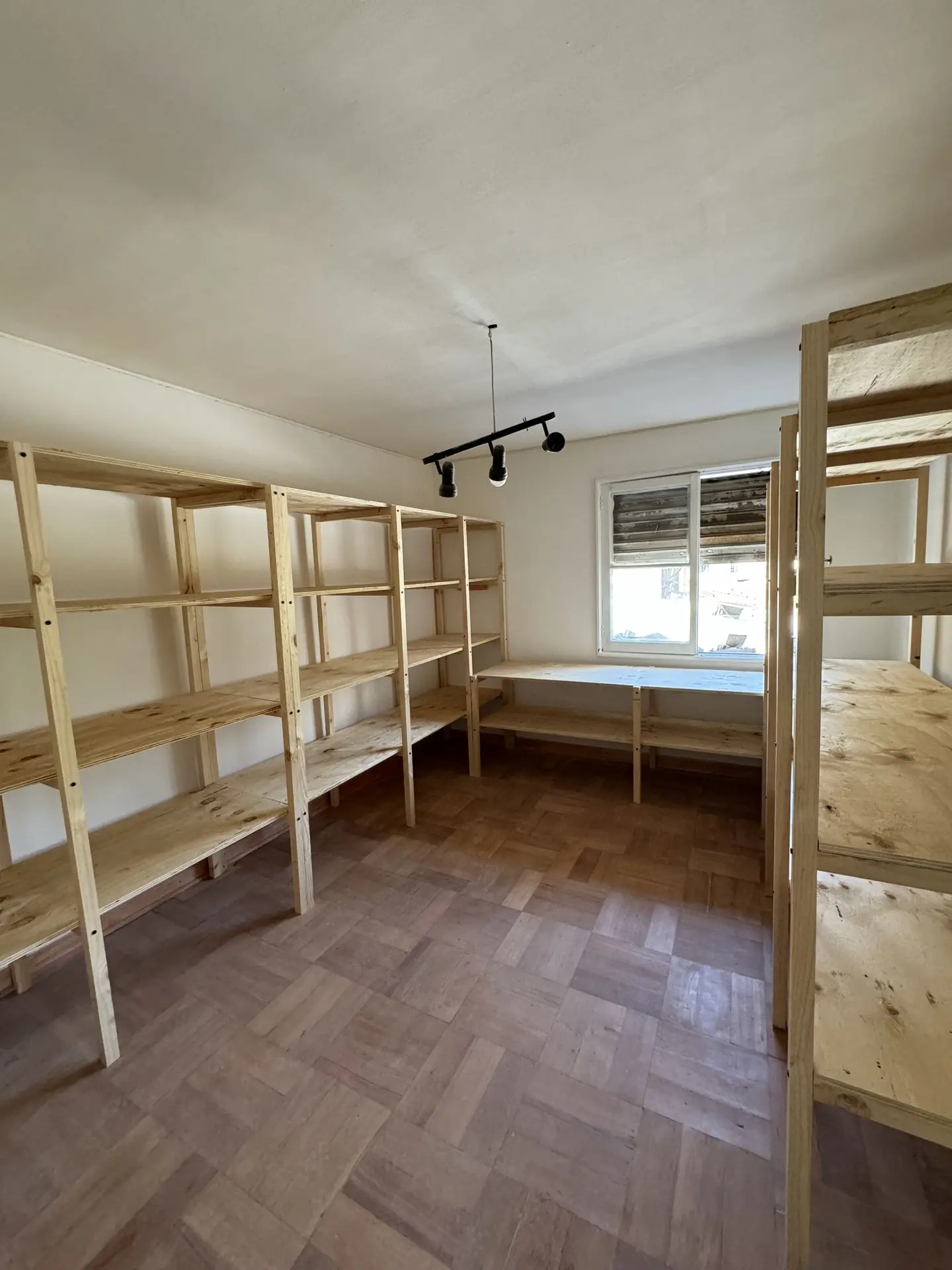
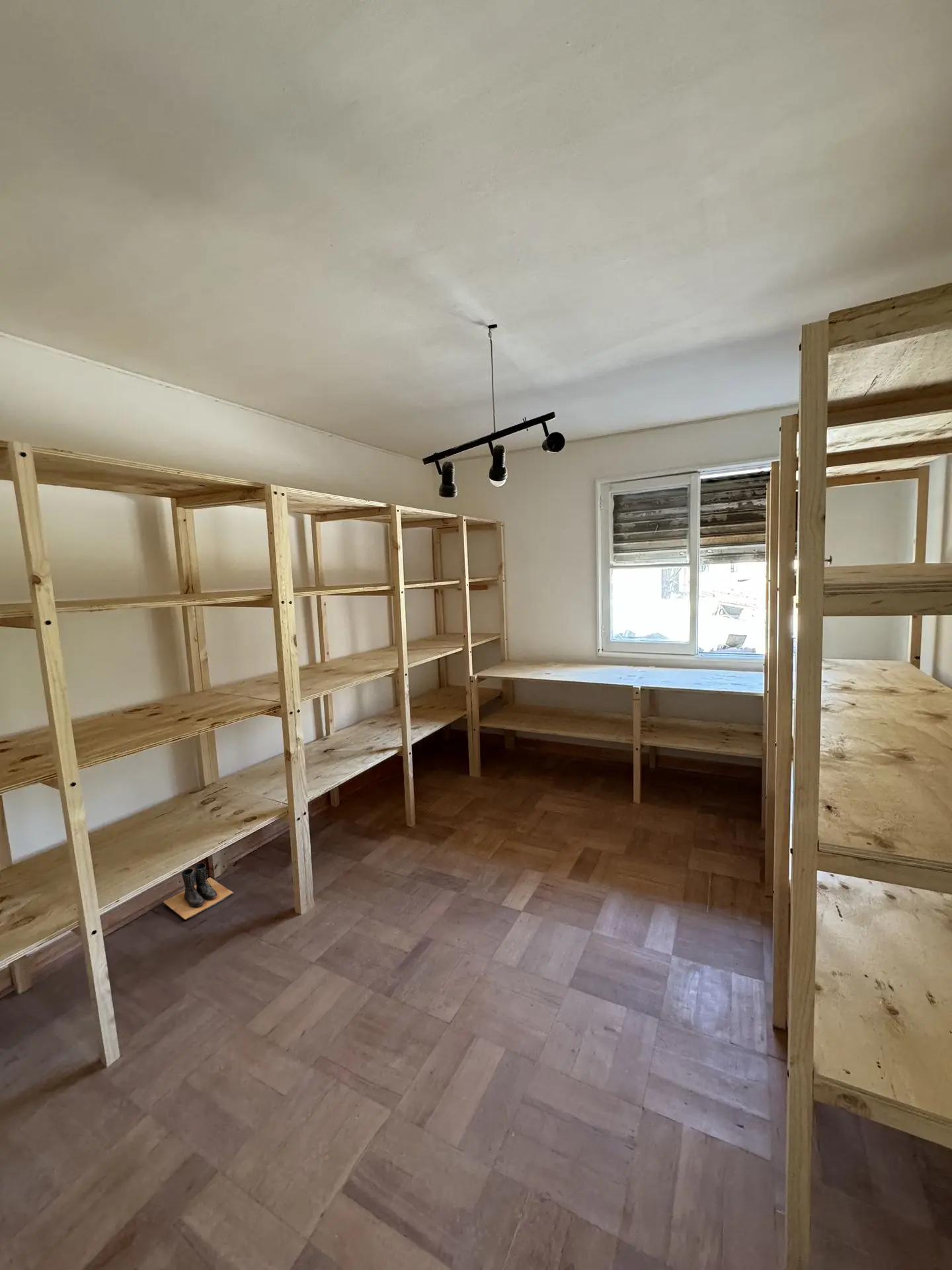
+ boots [162,863,234,921]
